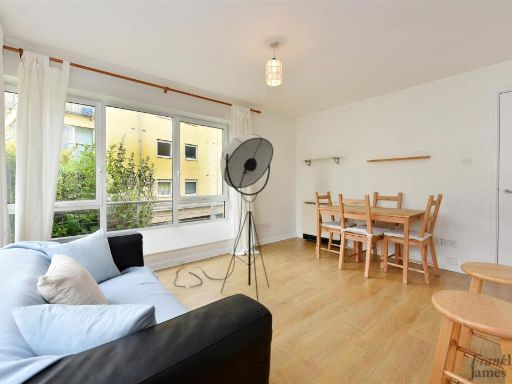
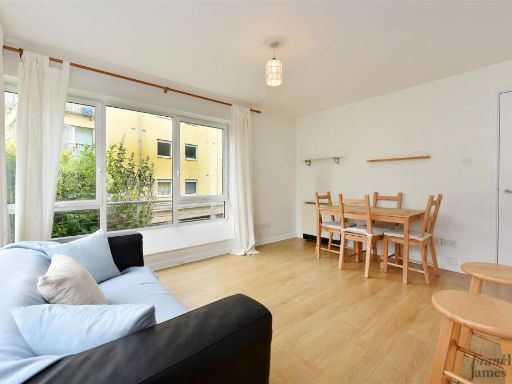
- floor lamp [173,133,274,302]
